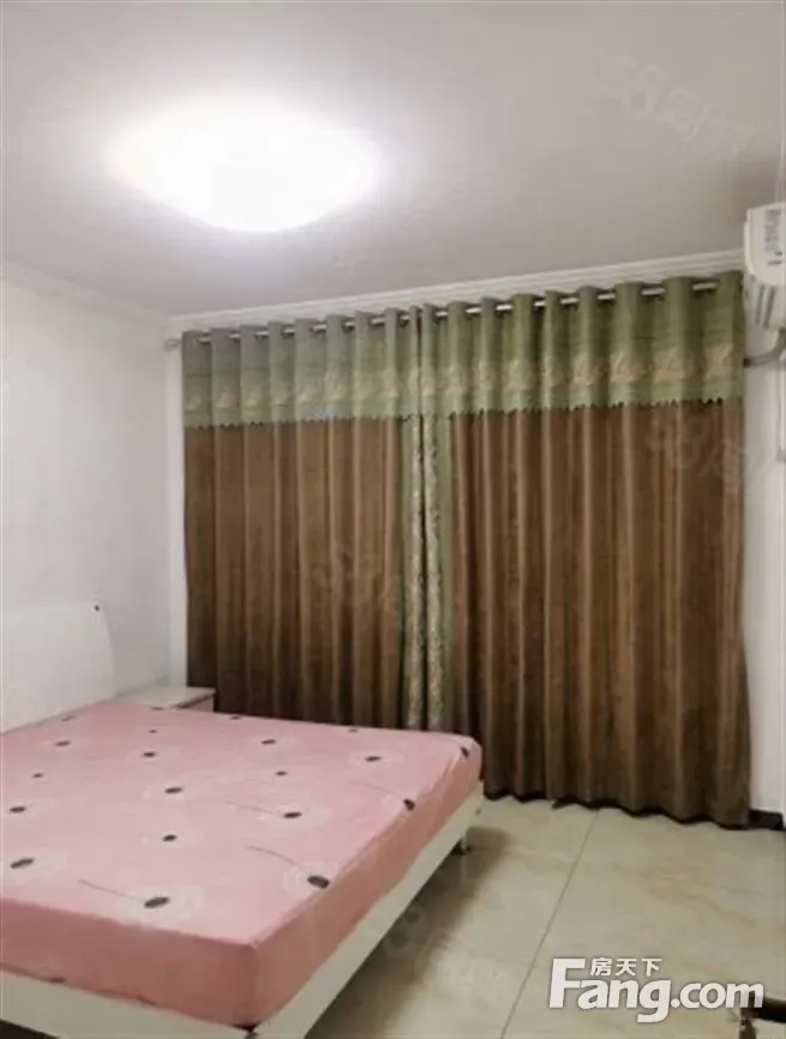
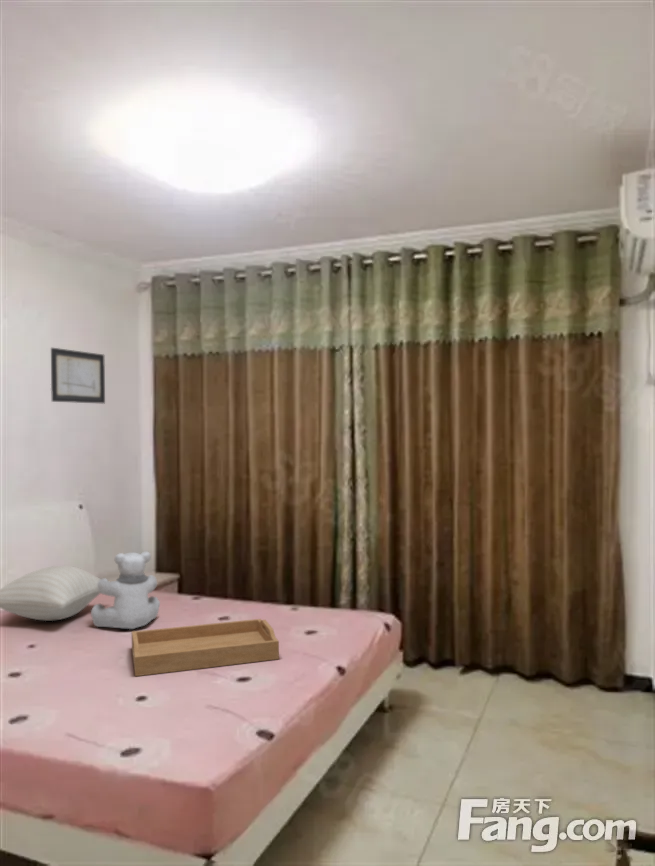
+ pillow [0,565,101,622]
+ wall art [50,347,106,405]
+ teddy bear [90,551,161,631]
+ serving tray [131,618,280,677]
